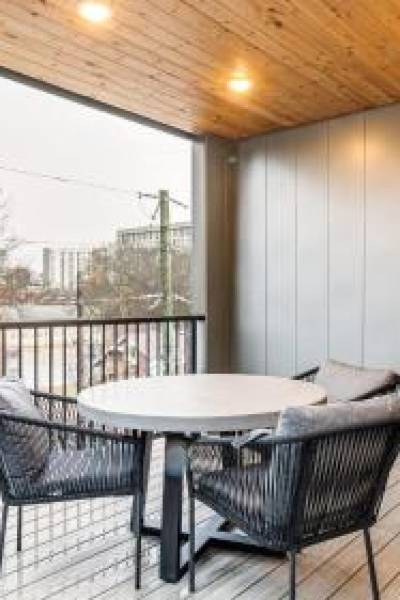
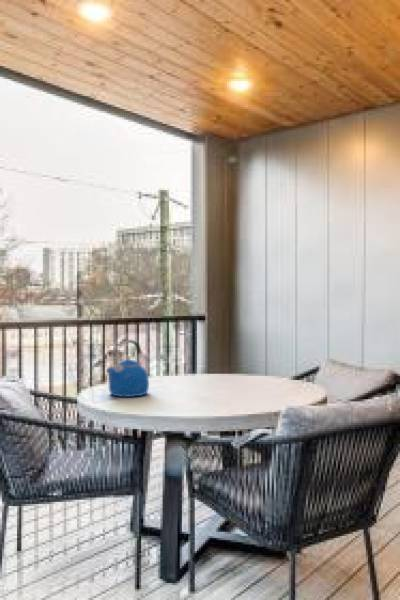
+ kettle [106,339,150,398]
